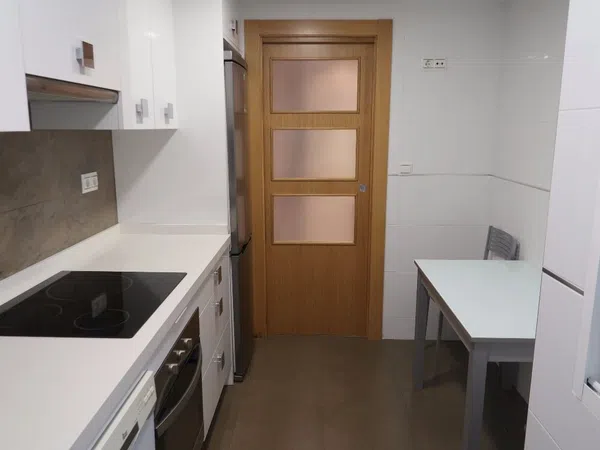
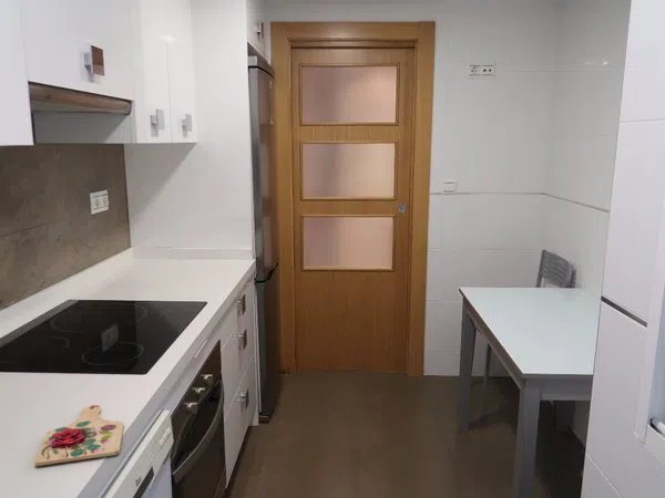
+ cutting board [34,404,125,467]
